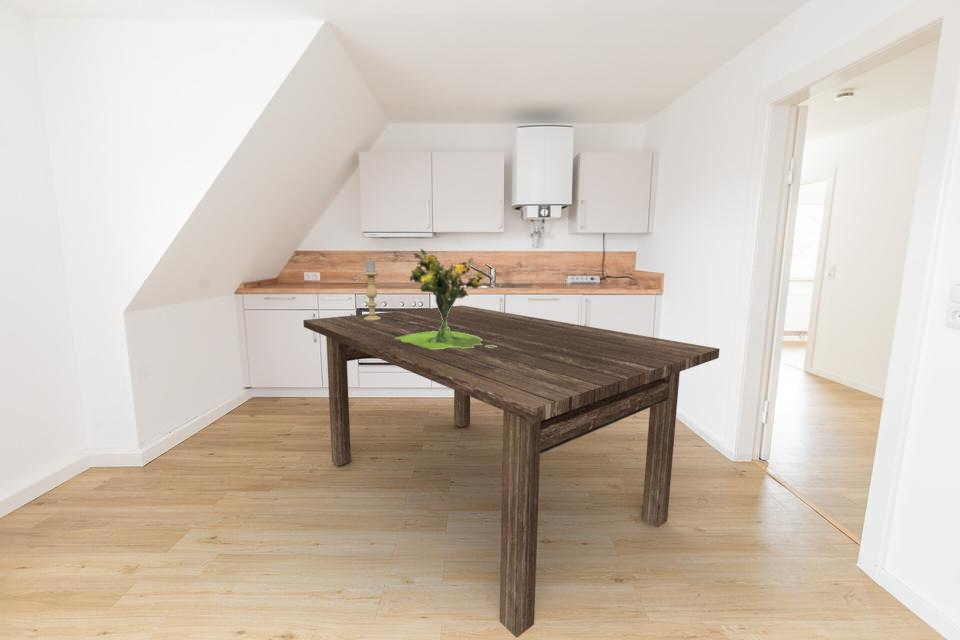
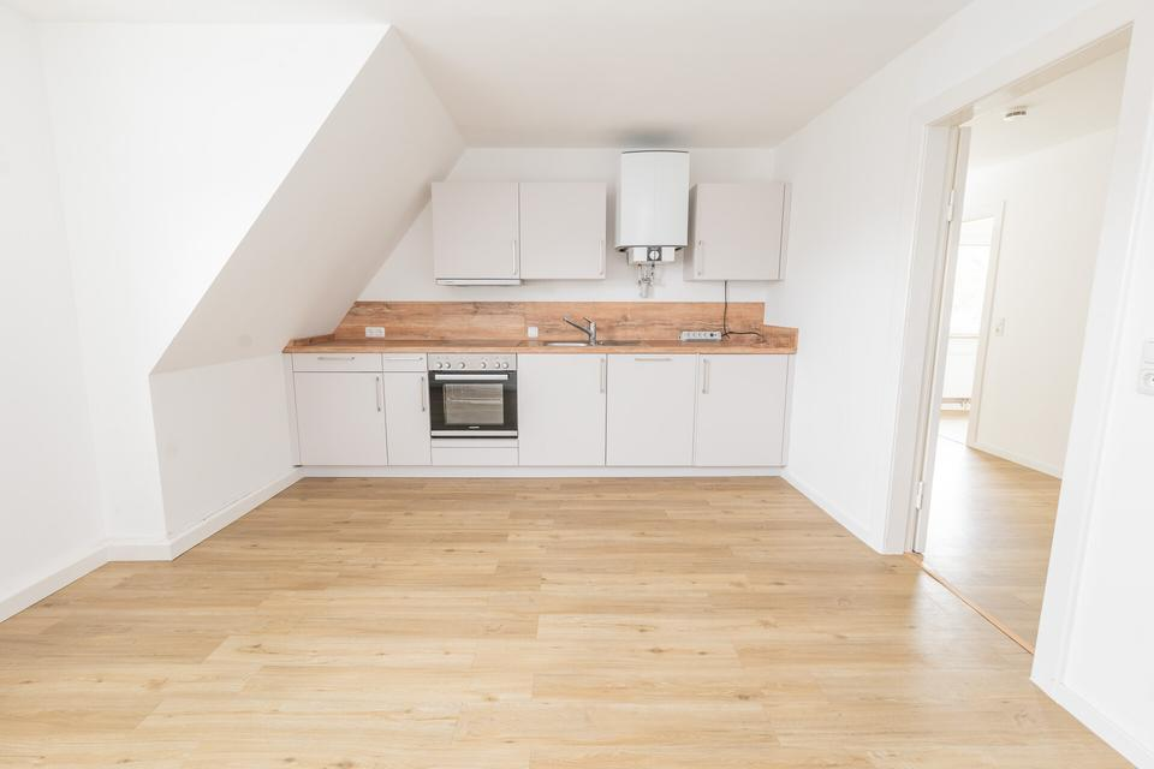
- dining table [302,304,721,639]
- bouquet [394,247,497,349]
- candle holder [362,258,381,321]
